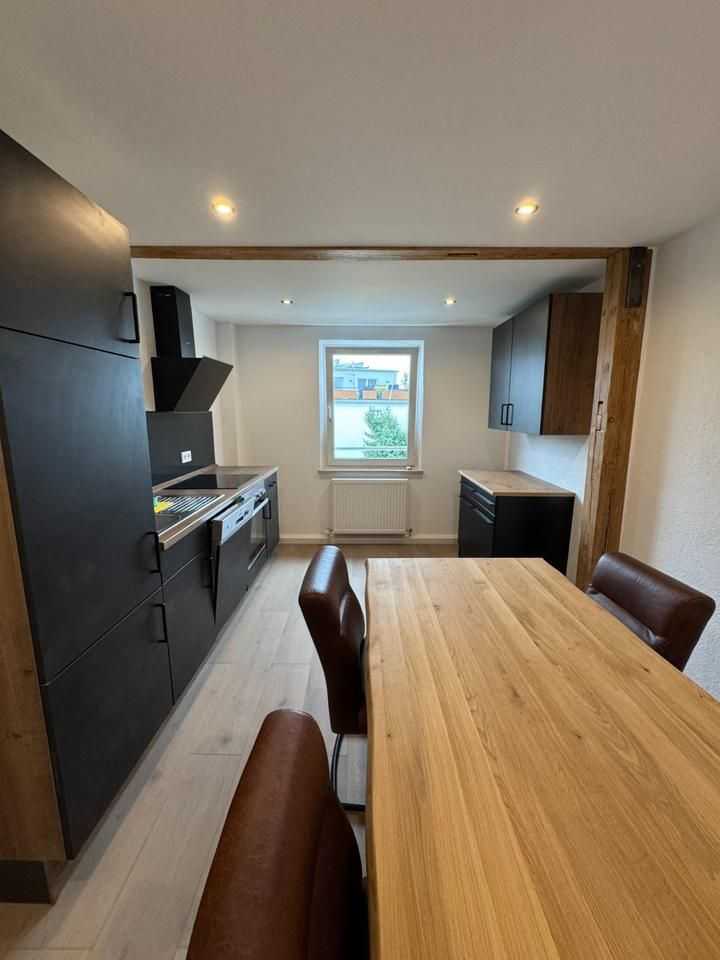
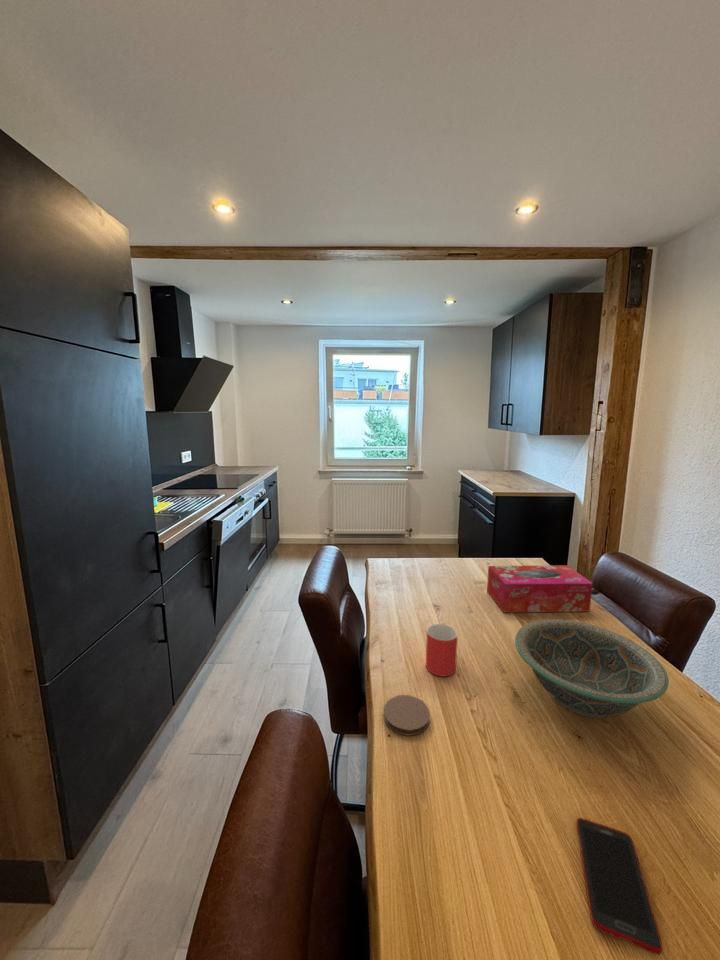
+ cell phone [575,817,664,956]
+ coaster [383,694,431,737]
+ decorative bowl [514,618,670,719]
+ mug [425,622,459,677]
+ tissue box [486,564,594,613]
